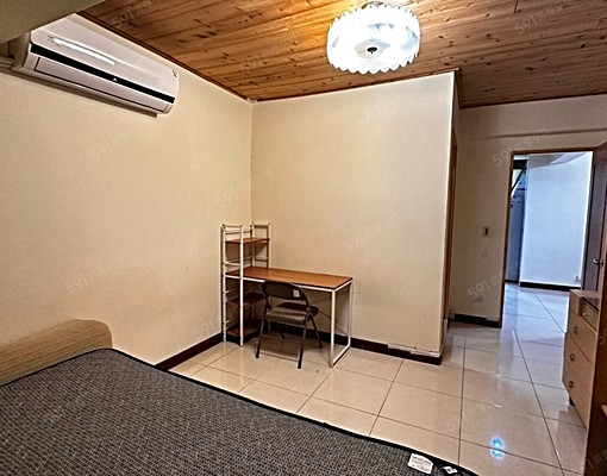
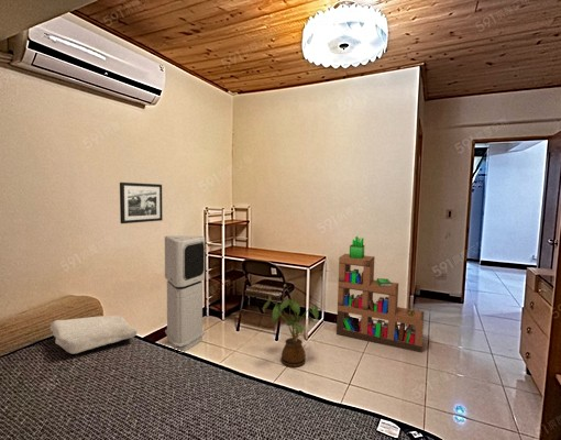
+ soap bar [50,315,139,355]
+ picture frame [119,182,164,224]
+ house plant [262,295,320,367]
+ air purifier [164,235,207,353]
+ bookshelf [336,235,426,354]
